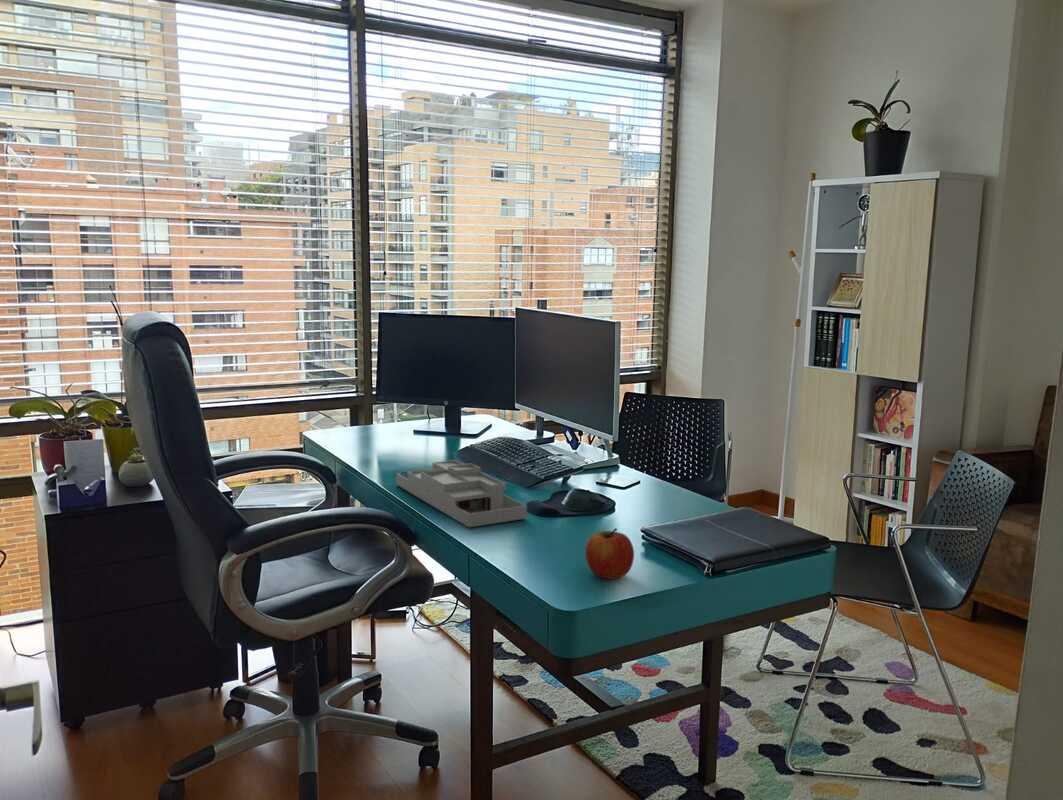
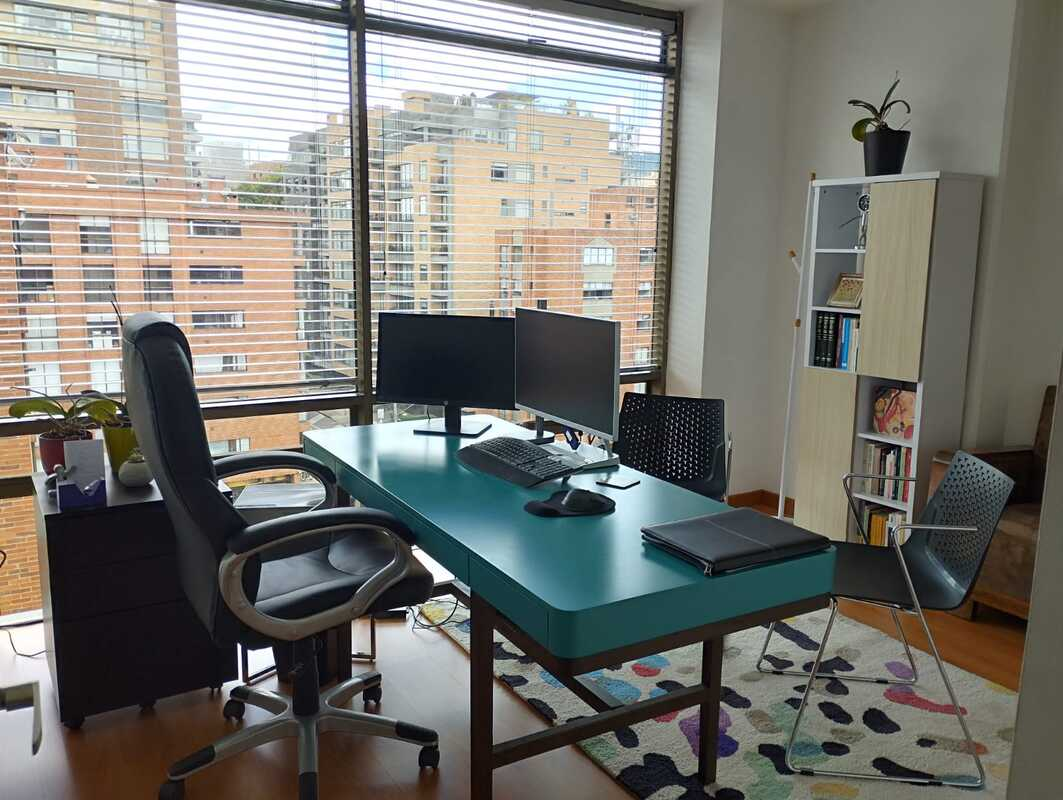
- apple [585,527,635,580]
- desk organizer [396,459,528,528]
